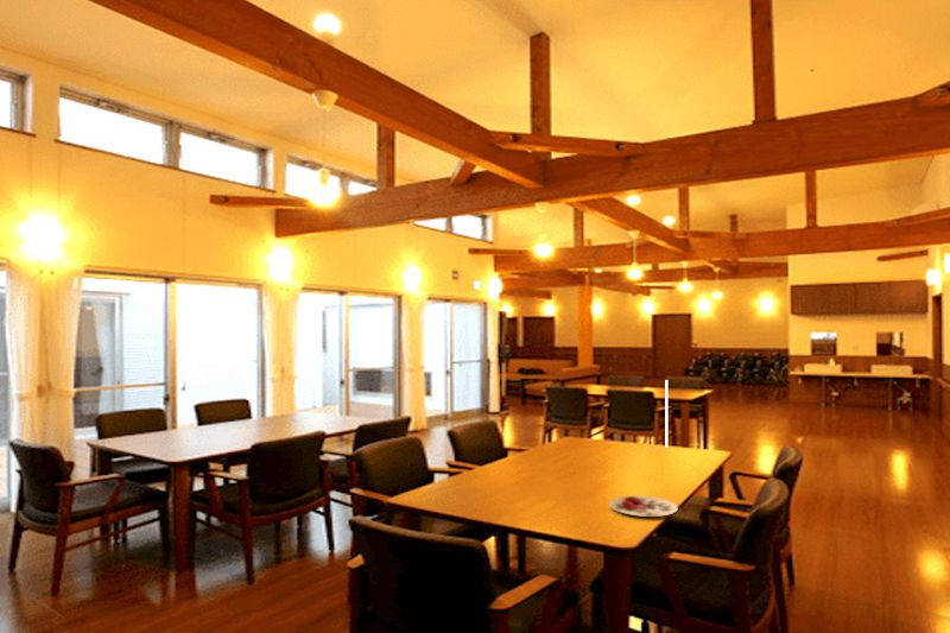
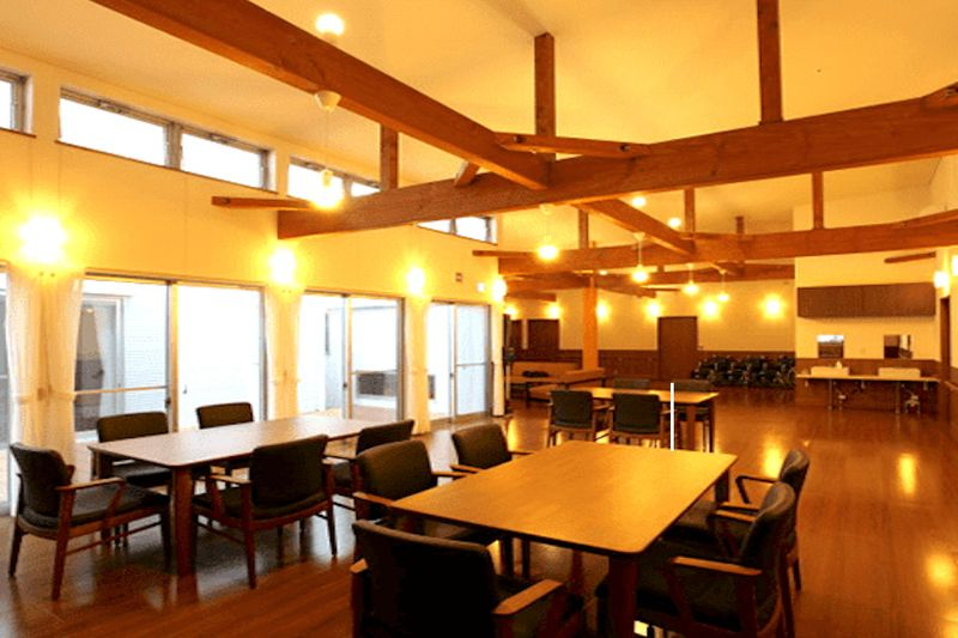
- plate [608,495,679,518]
